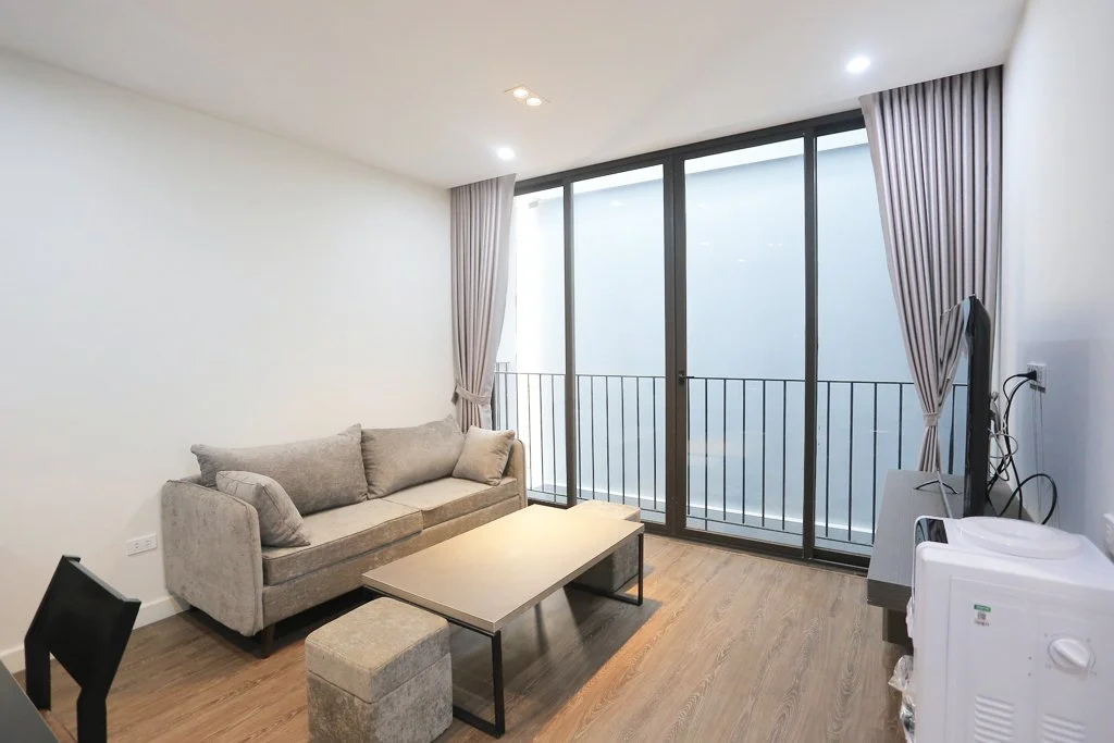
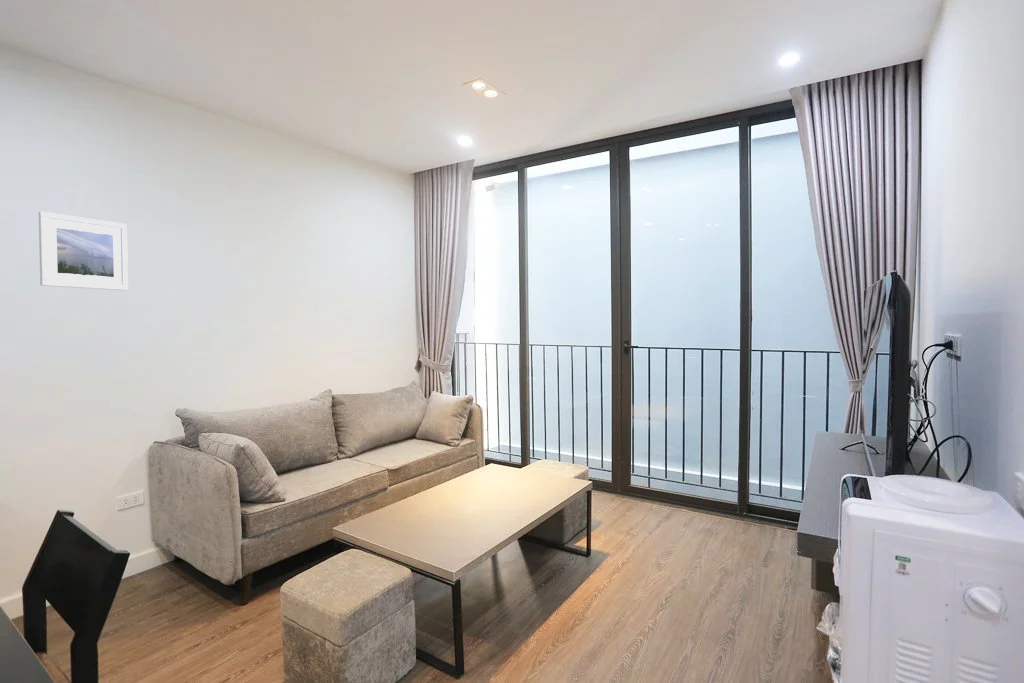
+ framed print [38,211,129,291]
